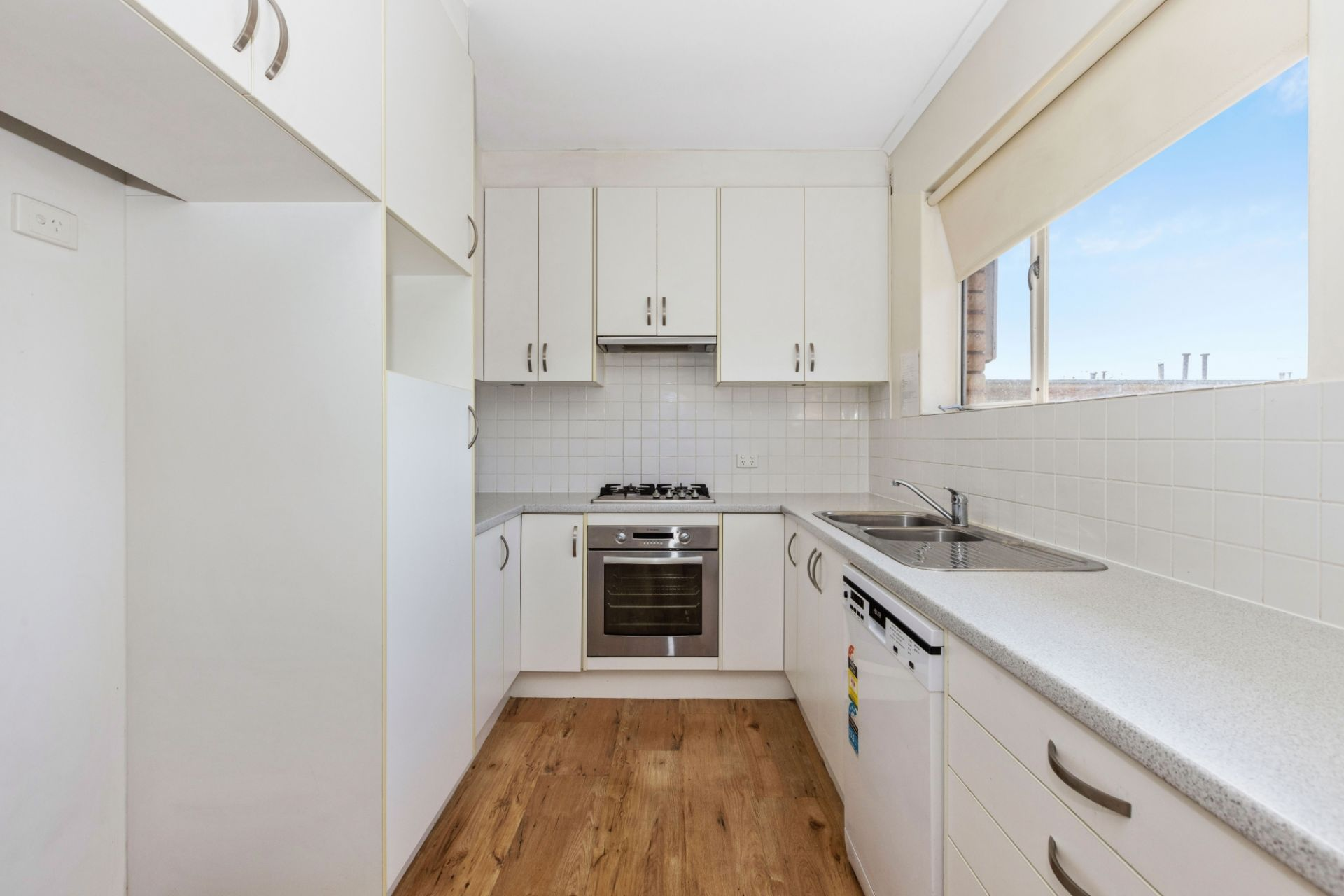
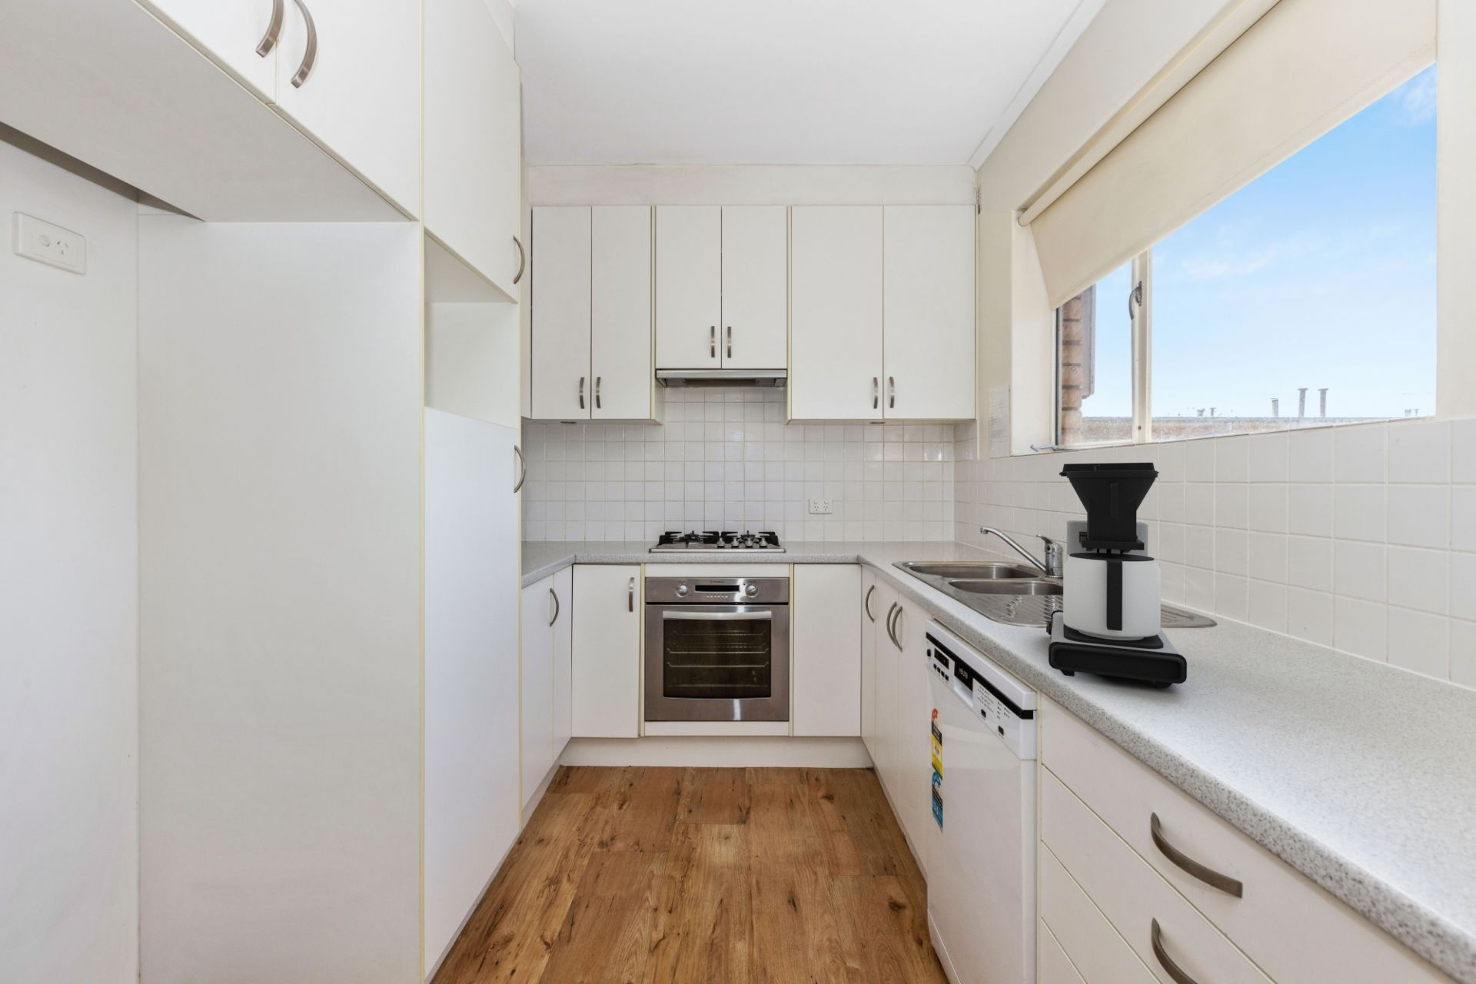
+ coffee maker [1046,462,1188,689]
